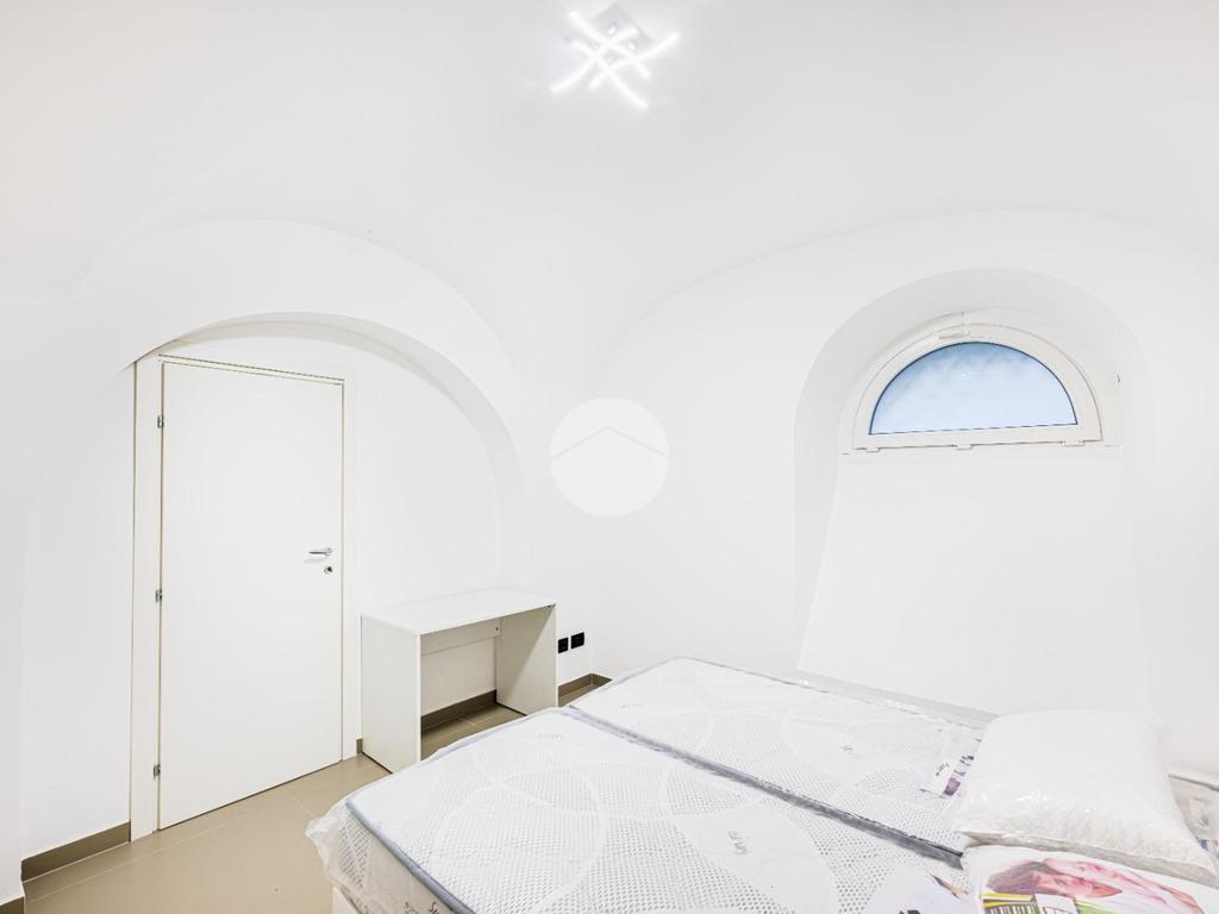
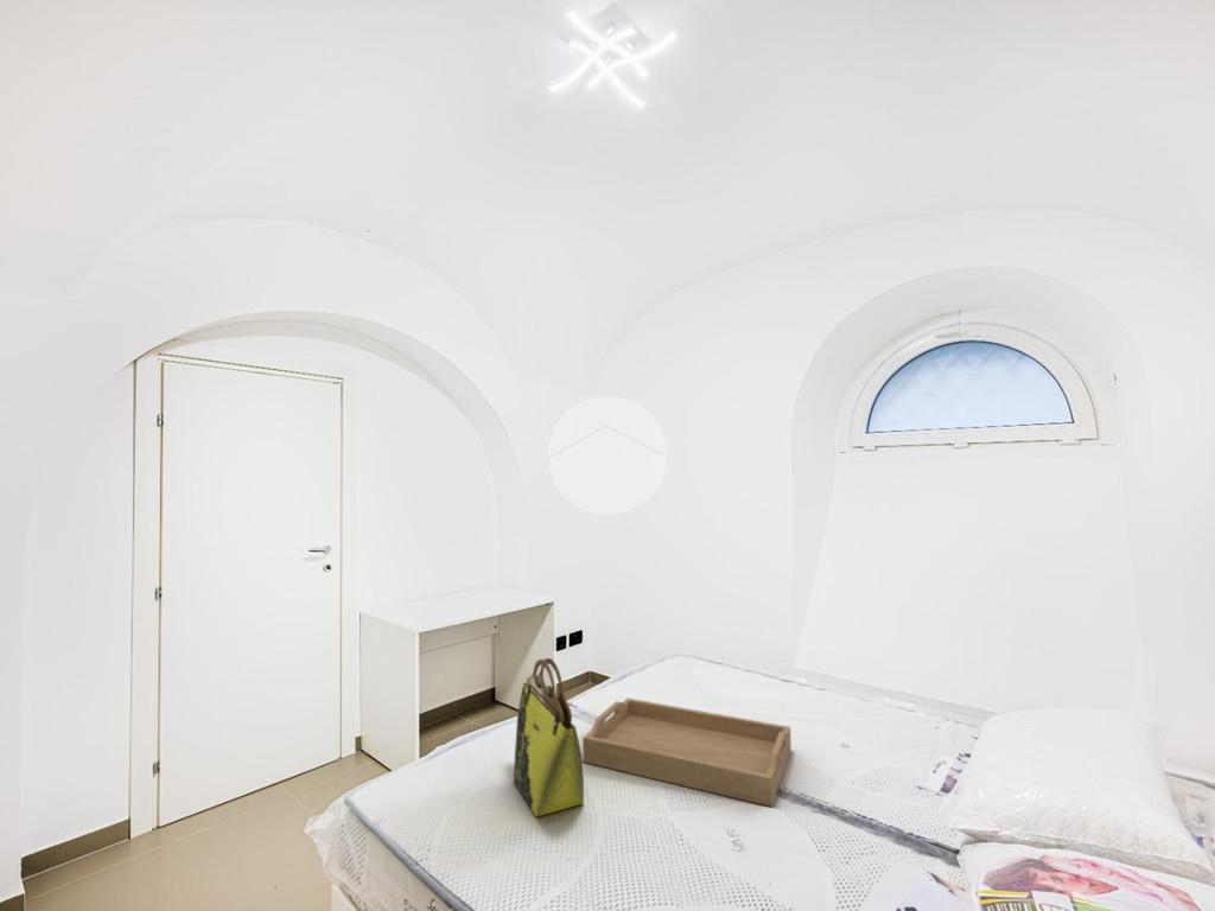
+ tote bag [513,657,585,817]
+ serving tray [581,697,793,808]
